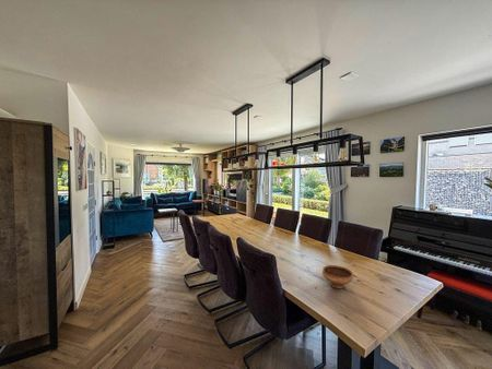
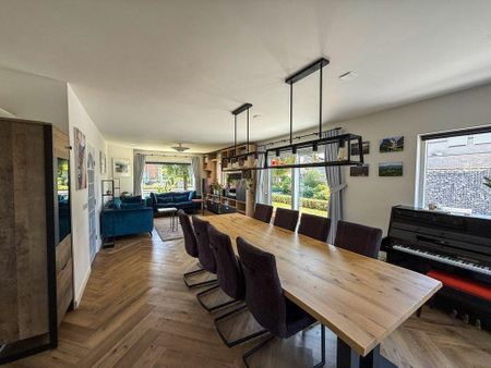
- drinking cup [321,264,354,289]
